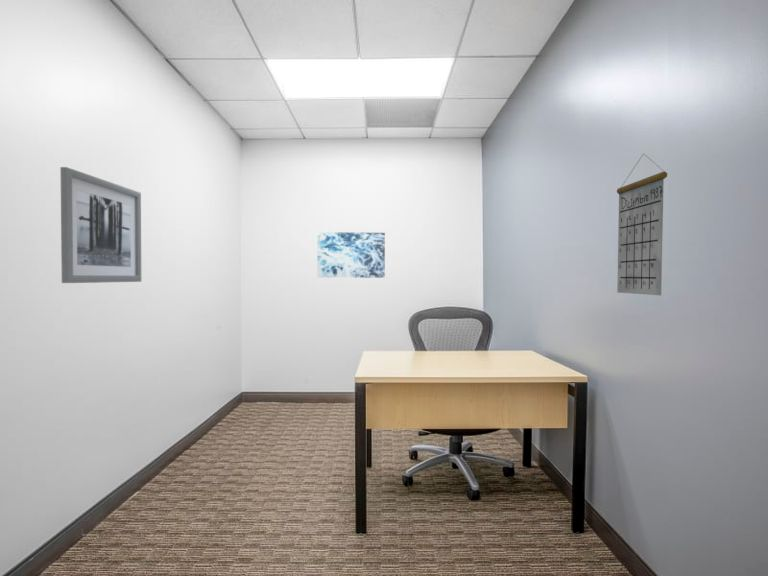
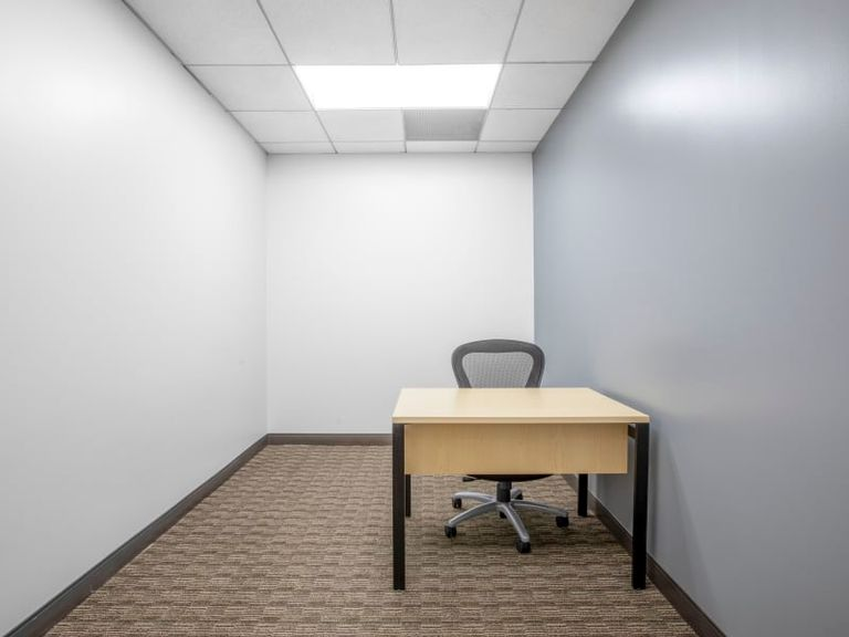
- calendar [616,153,668,296]
- wall art [316,231,386,279]
- wall art [59,166,142,284]
